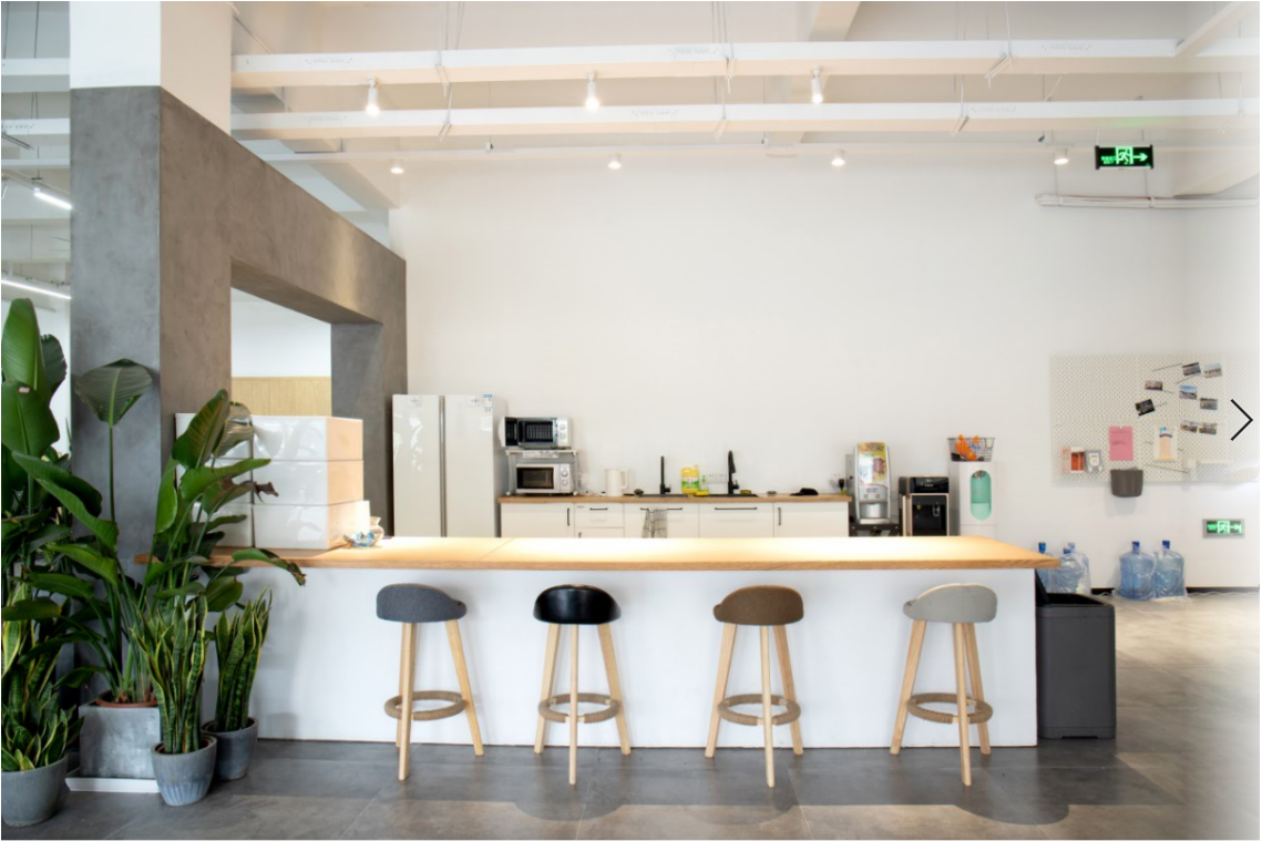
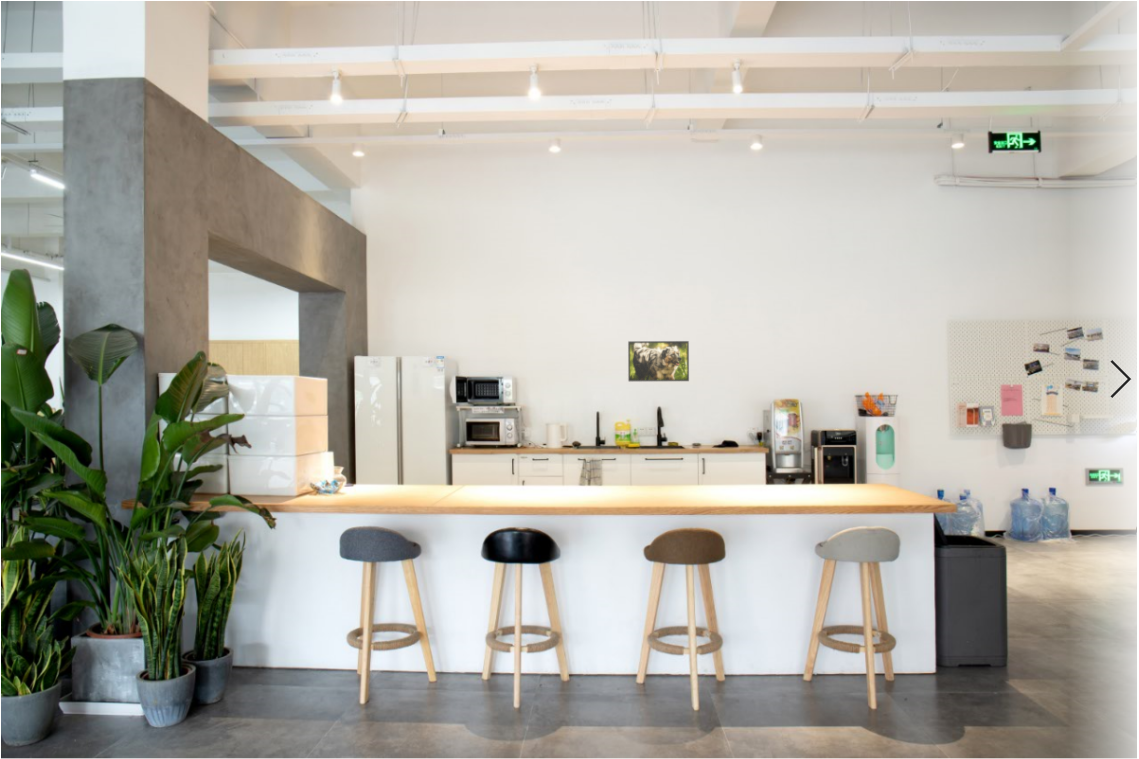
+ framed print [627,340,690,382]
